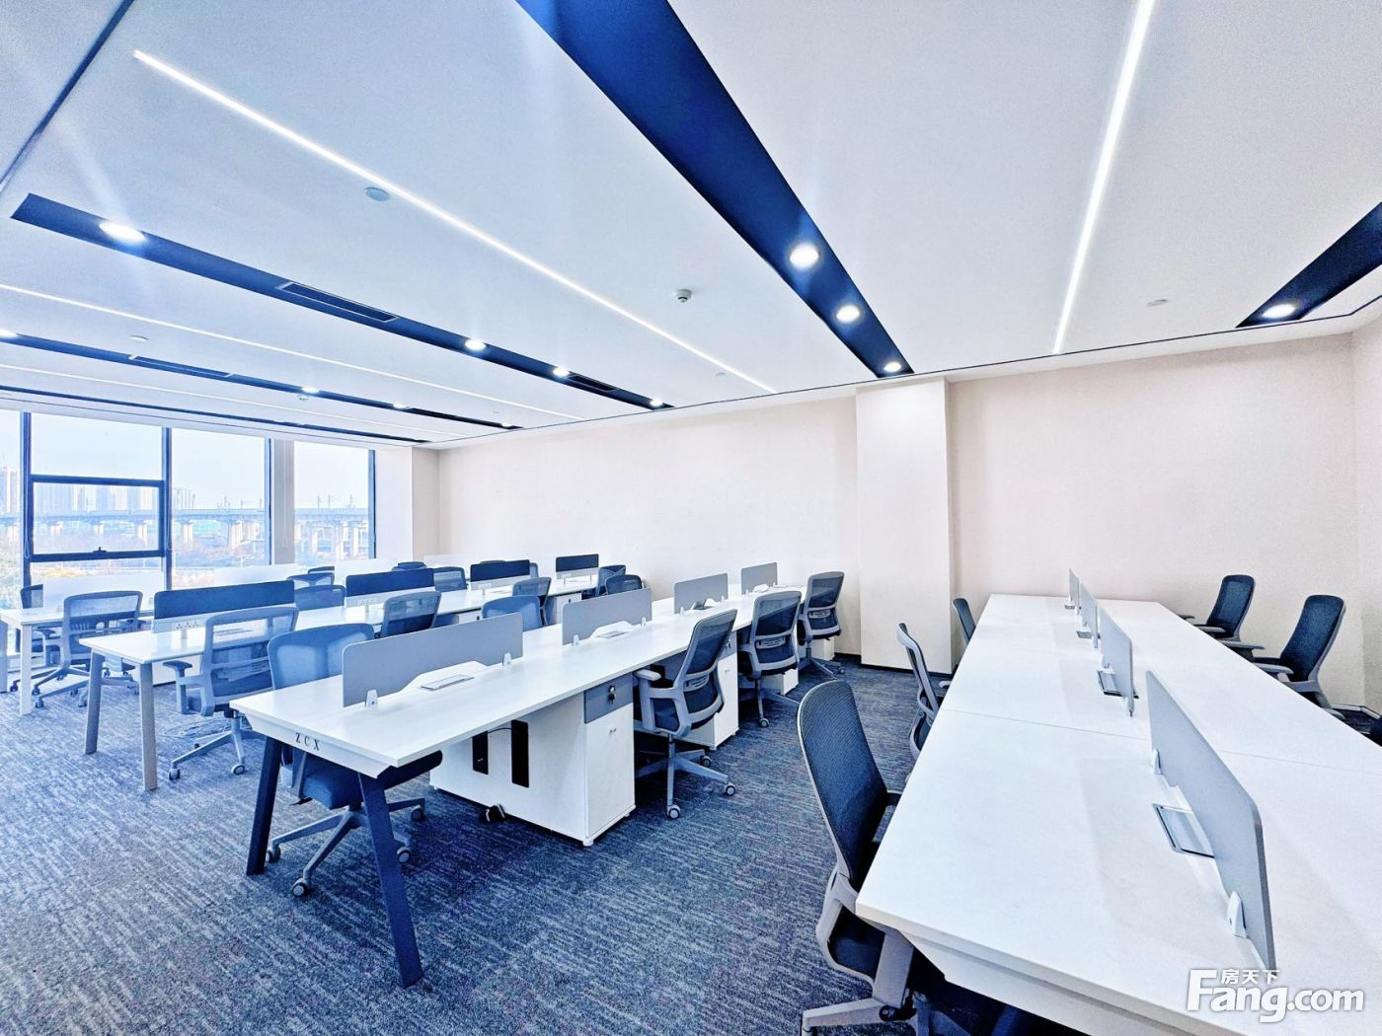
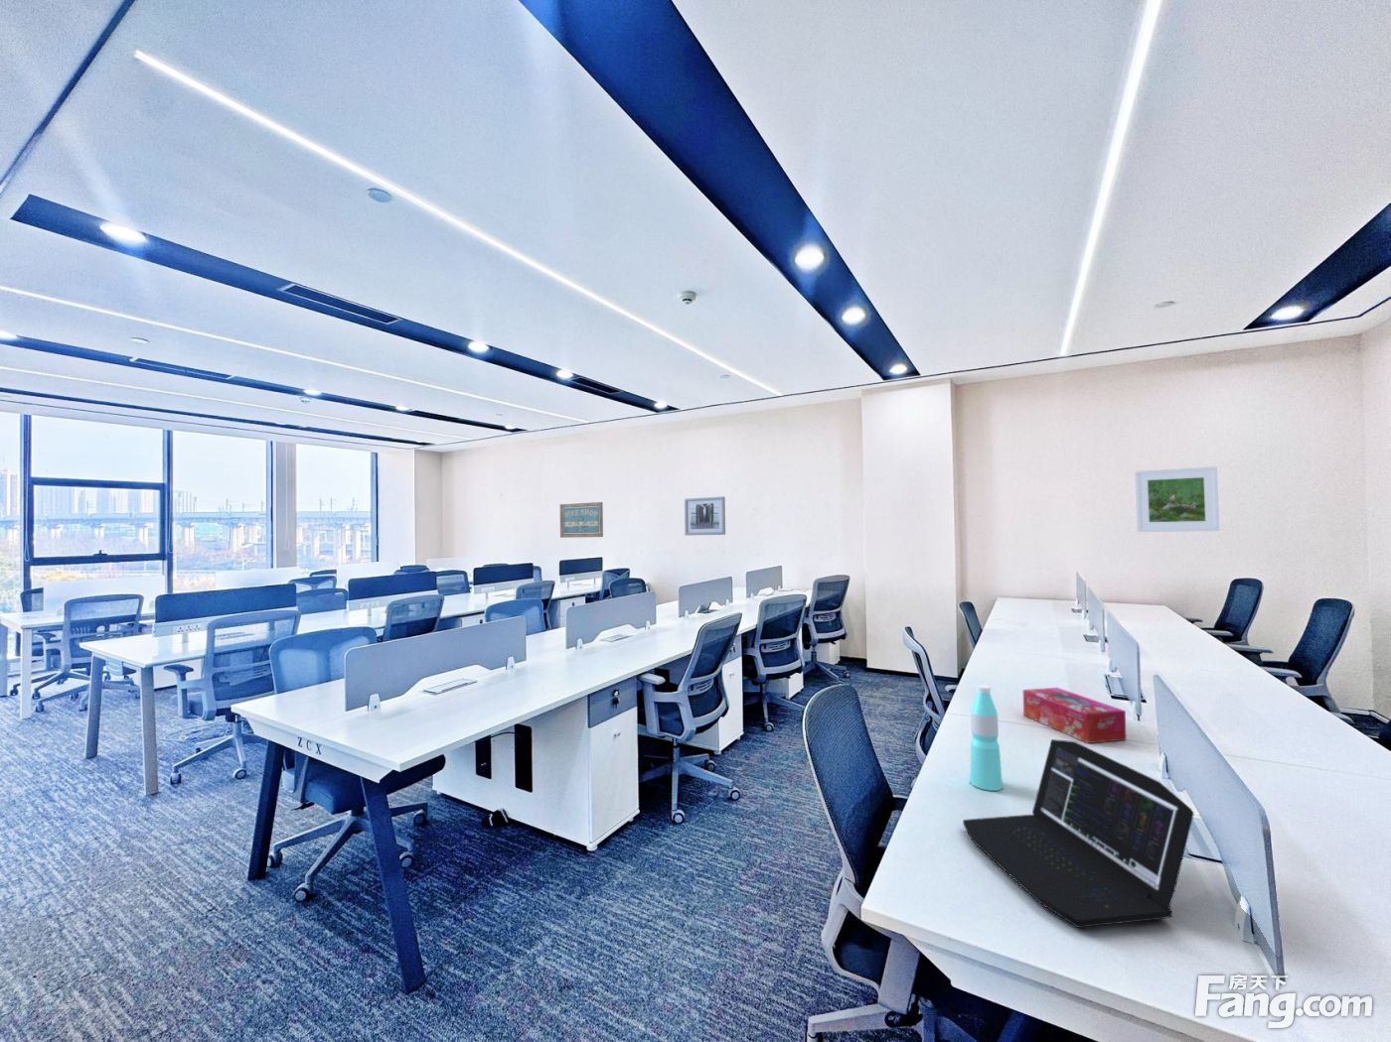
+ tissue box [1022,686,1128,744]
+ wall art [683,495,726,536]
+ water bottle [968,684,1003,792]
+ laptop [962,739,1195,929]
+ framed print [1134,465,1220,533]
+ wall art [560,501,605,539]
